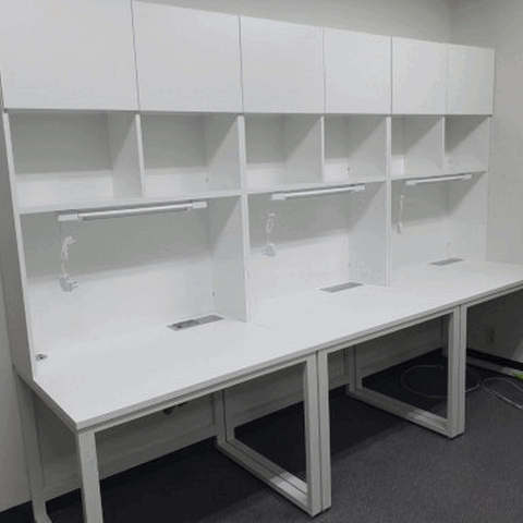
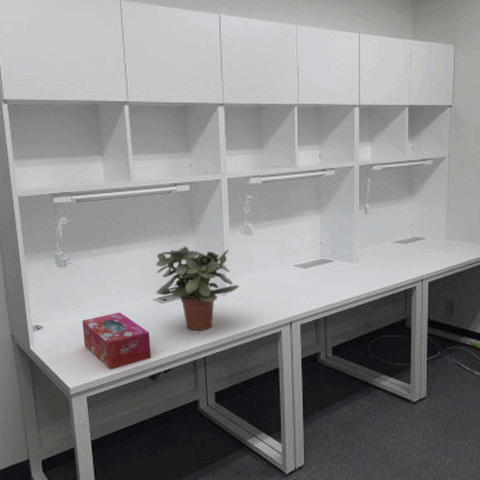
+ potted plant [155,245,240,331]
+ tissue box [81,311,152,371]
